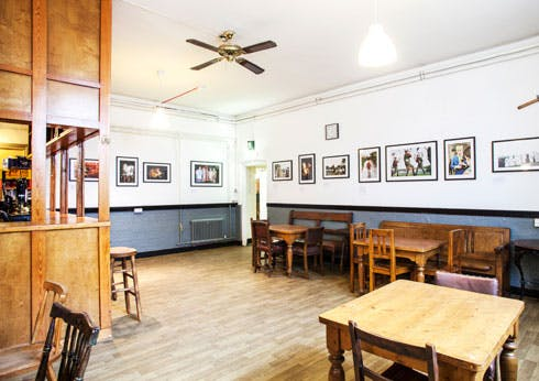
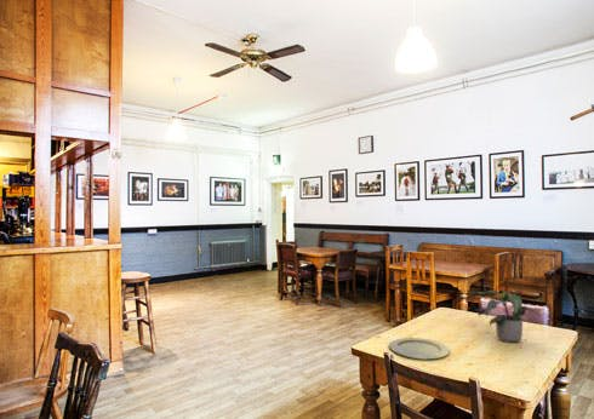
+ potted plant [469,288,542,344]
+ plate [388,337,451,361]
